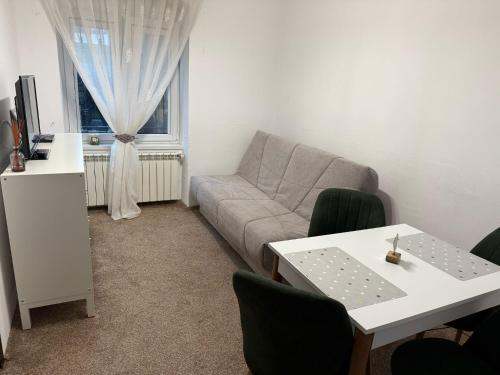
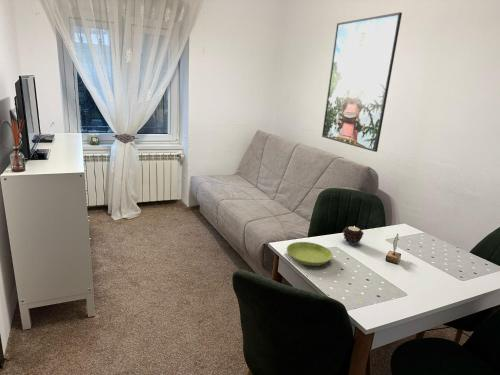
+ saucer [286,241,333,267]
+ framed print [321,11,403,153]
+ candle [342,225,365,246]
